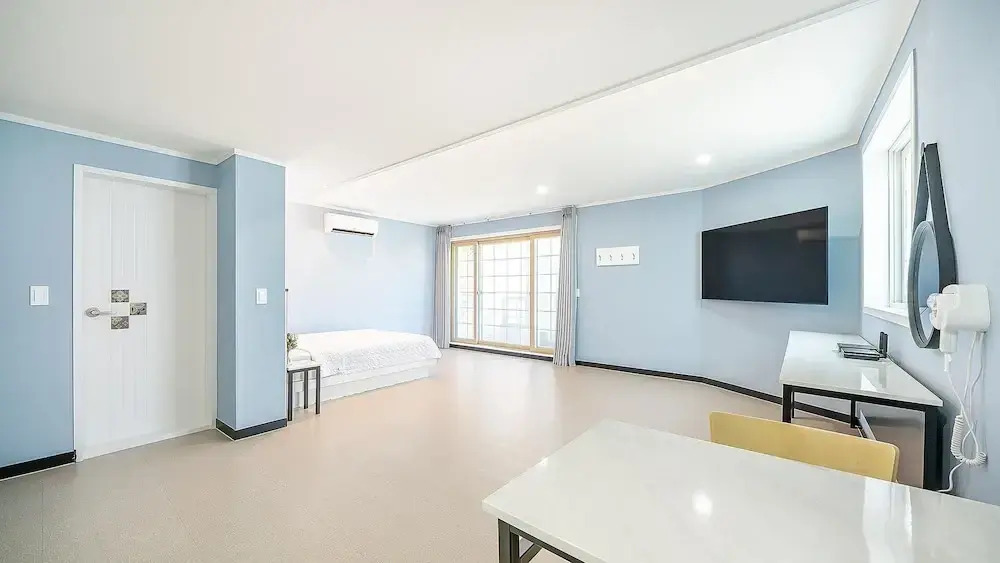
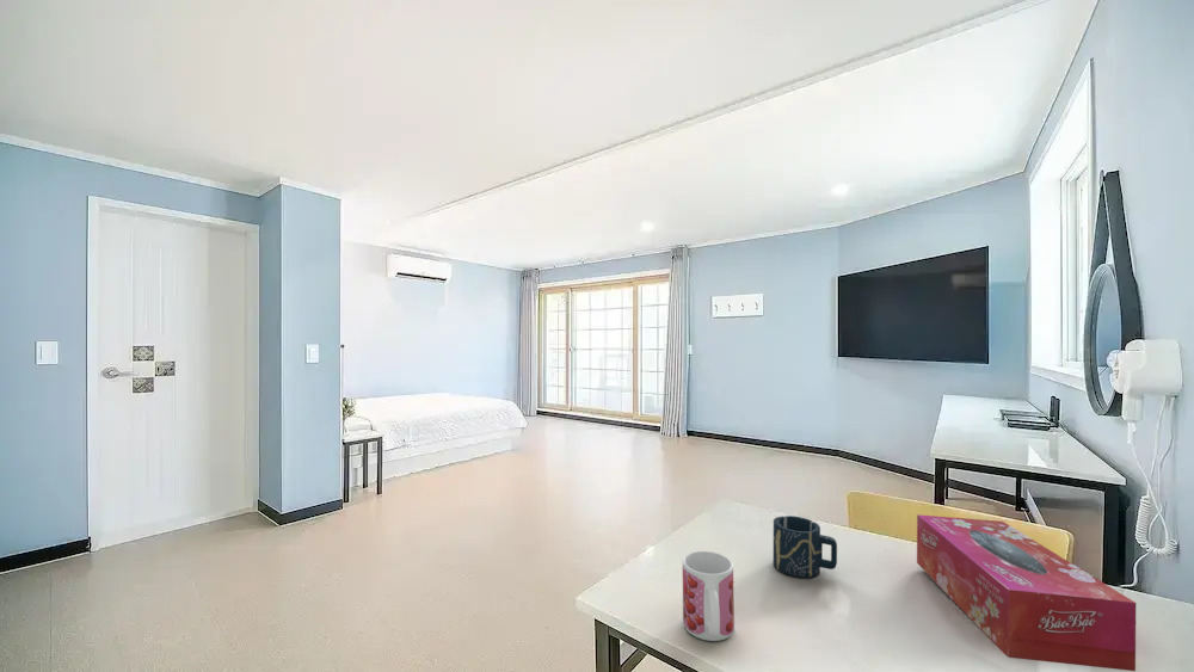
+ tissue box [916,513,1137,672]
+ cup [773,514,838,579]
+ mug [682,550,736,642]
